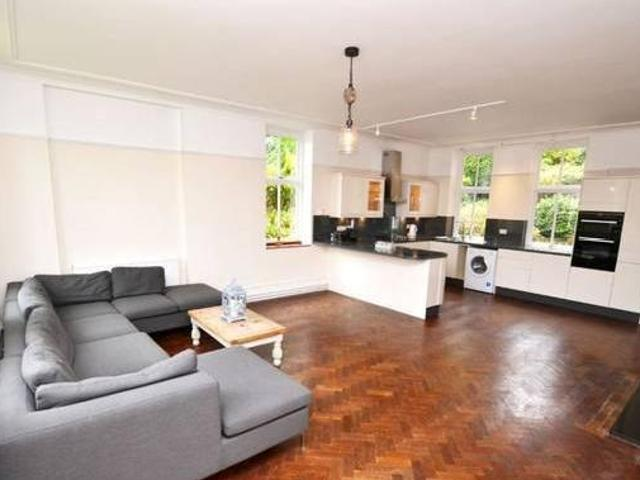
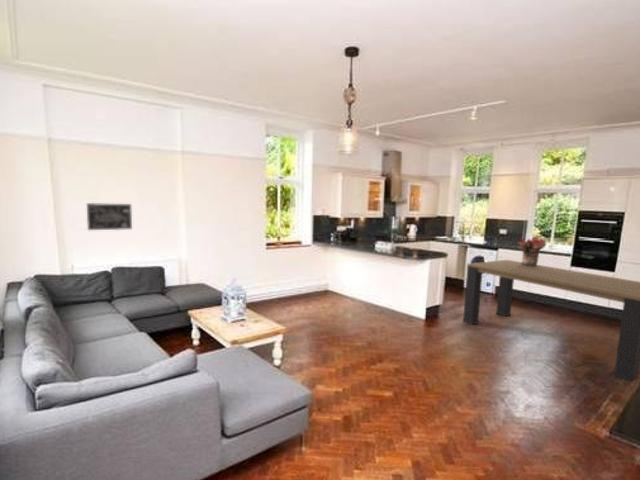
+ wall art [86,202,133,231]
+ bouquet [517,235,547,266]
+ dining table [462,259,640,383]
